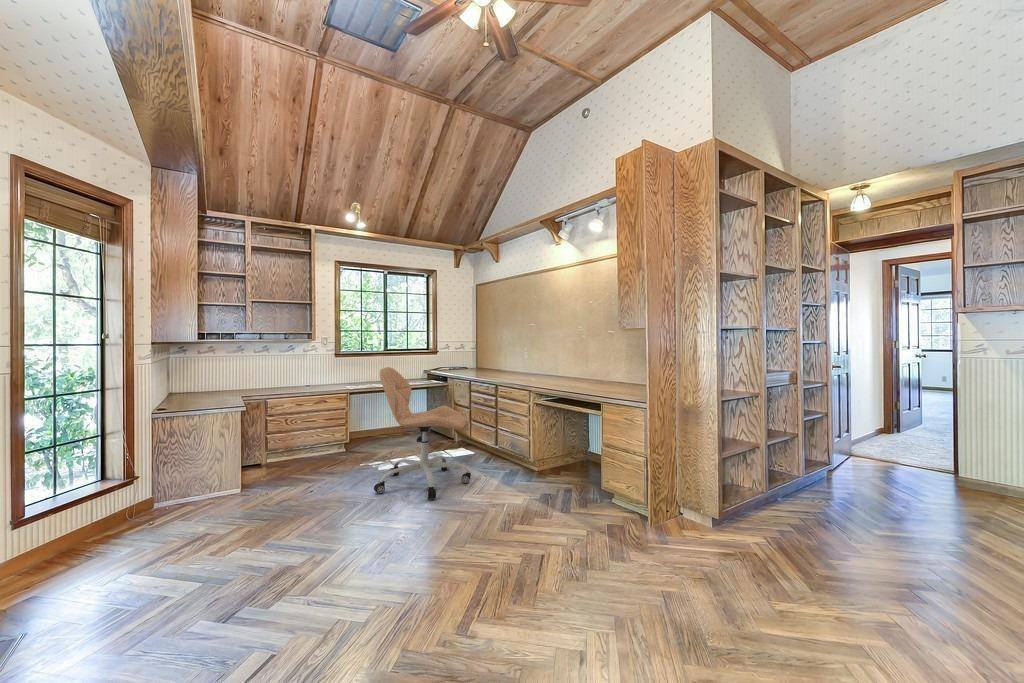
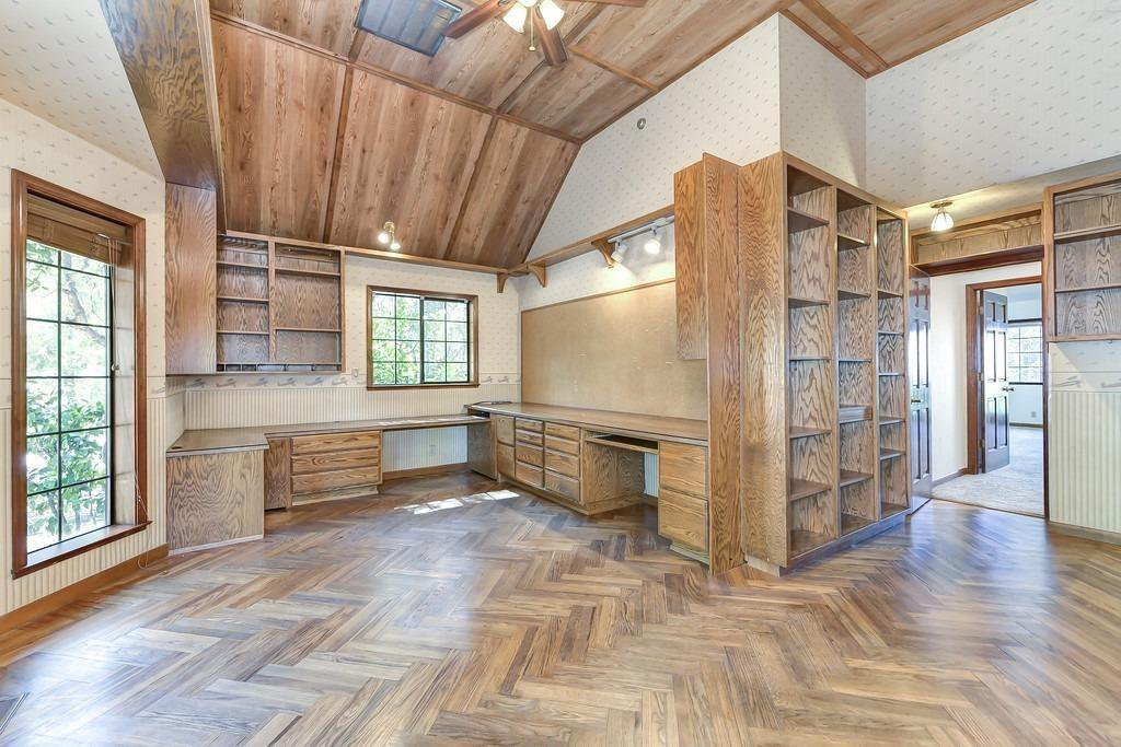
- office chair [373,366,472,500]
